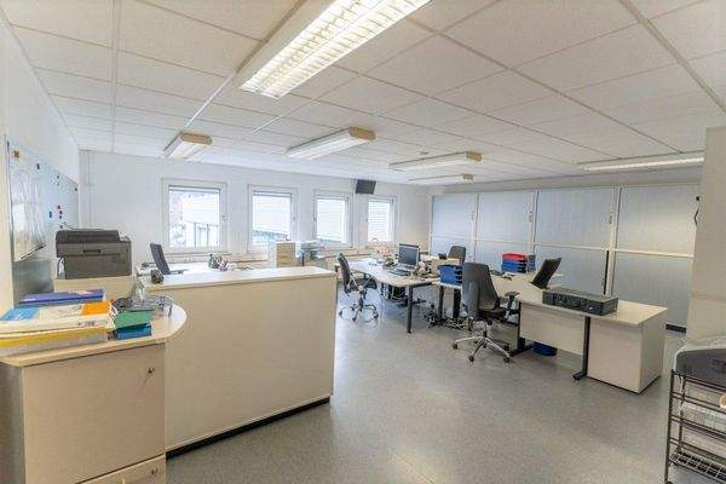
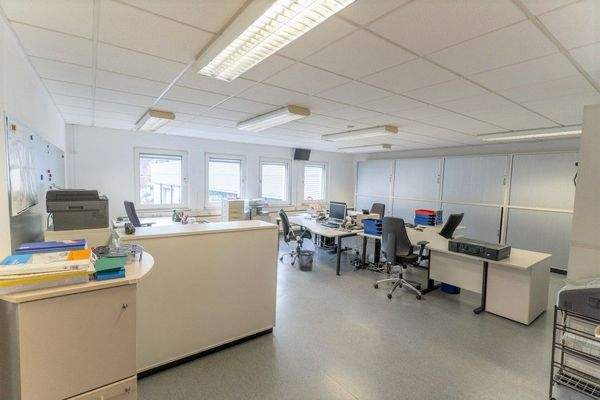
+ wastebasket [297,249,315,272]
